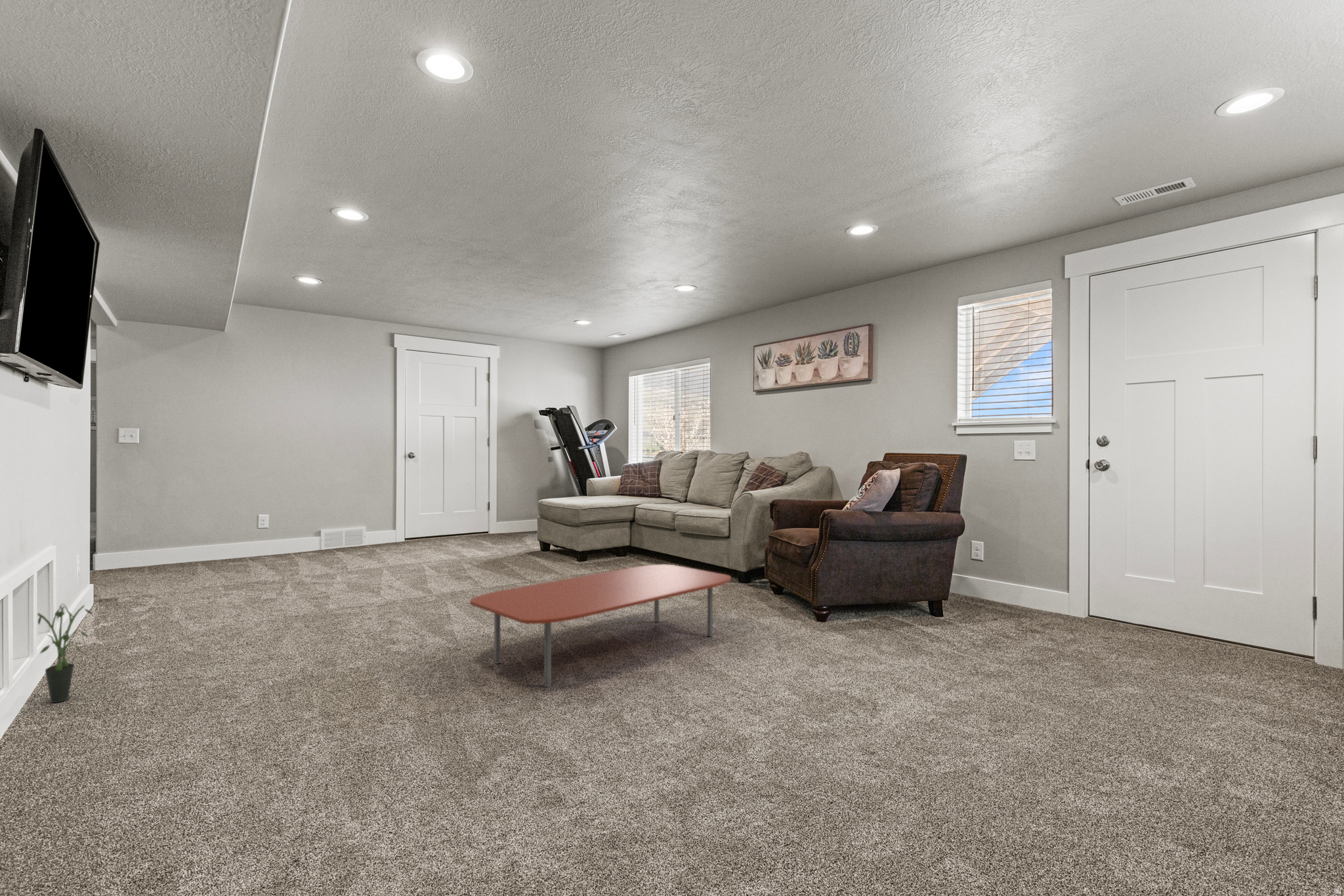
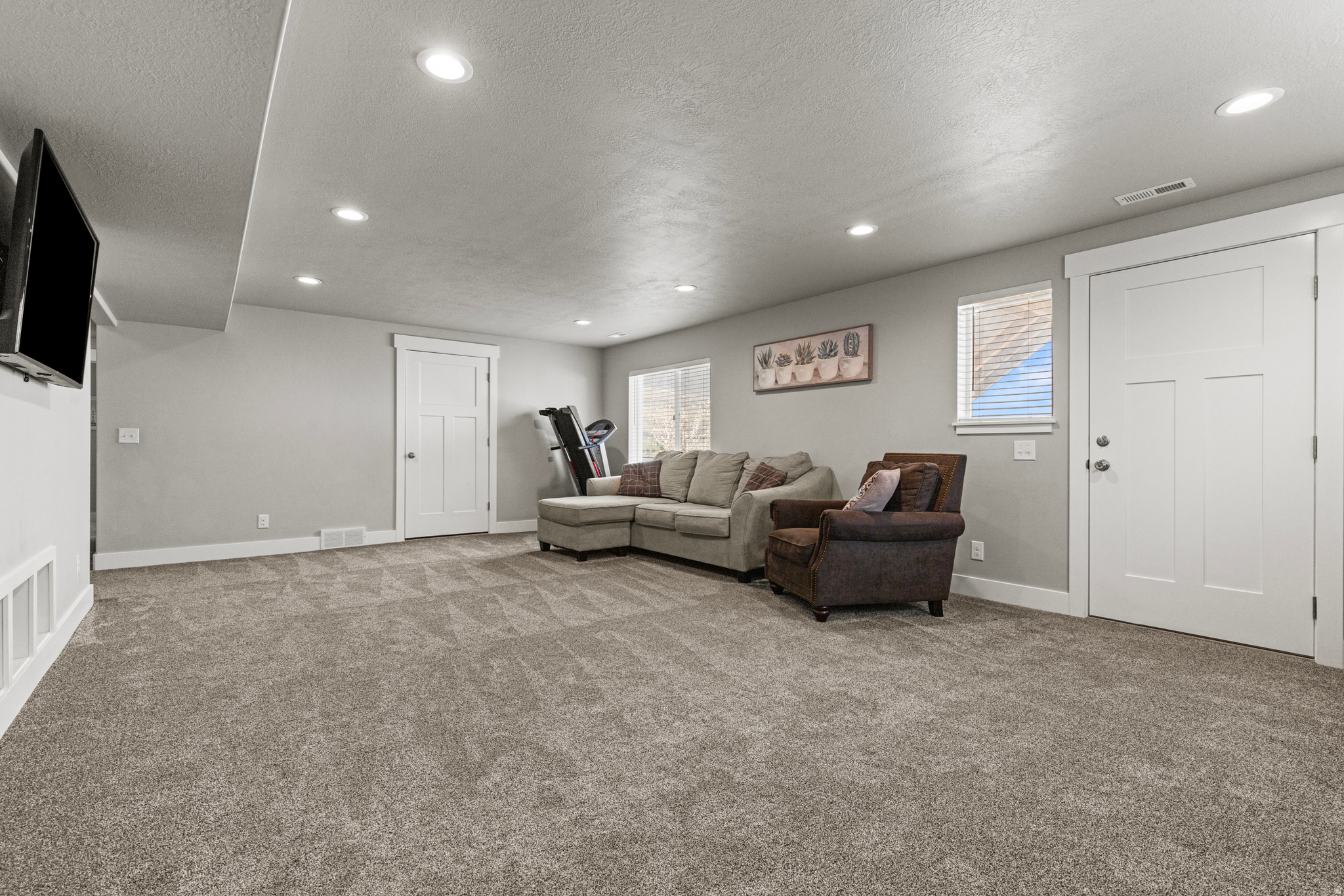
- coffee table [469,563,732,688]
- potted plant [37,603,93,703]
